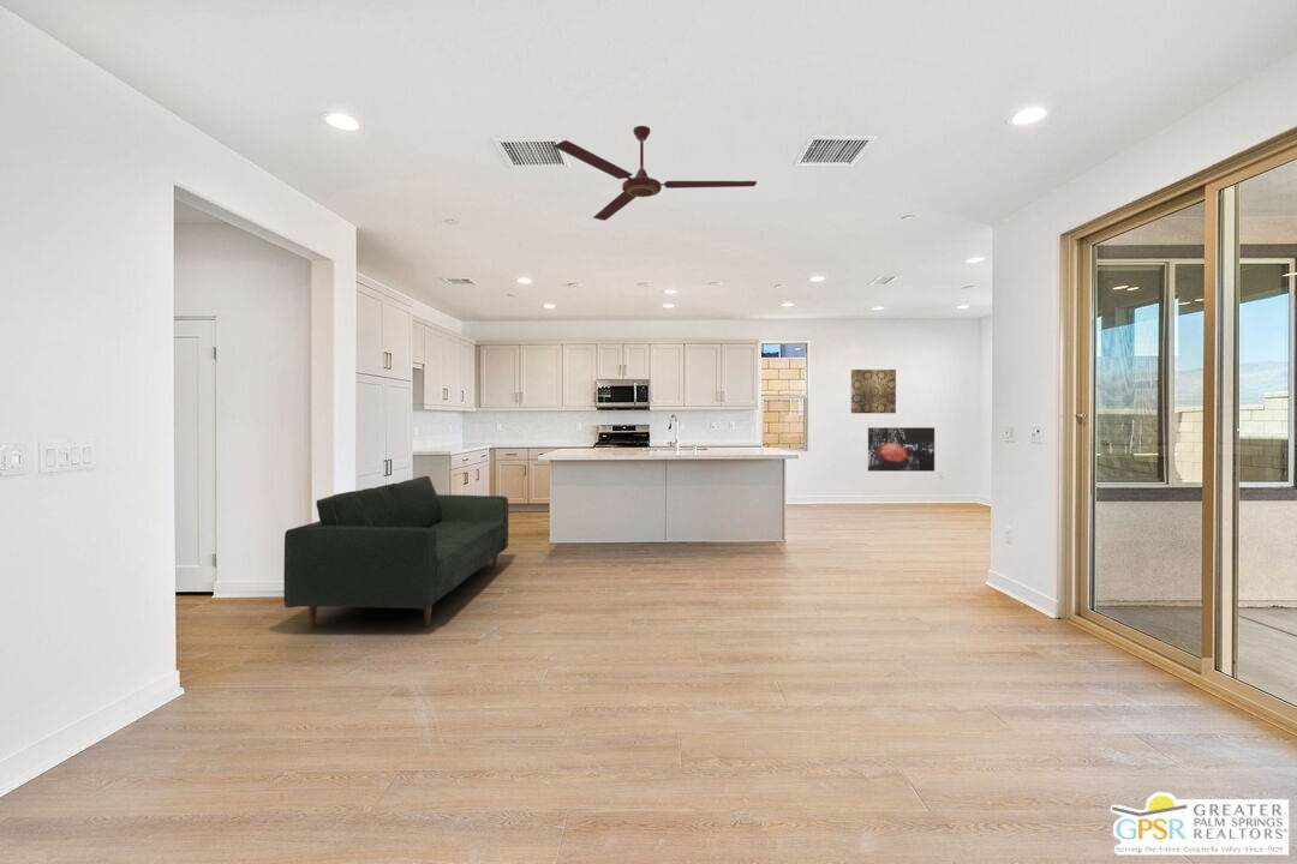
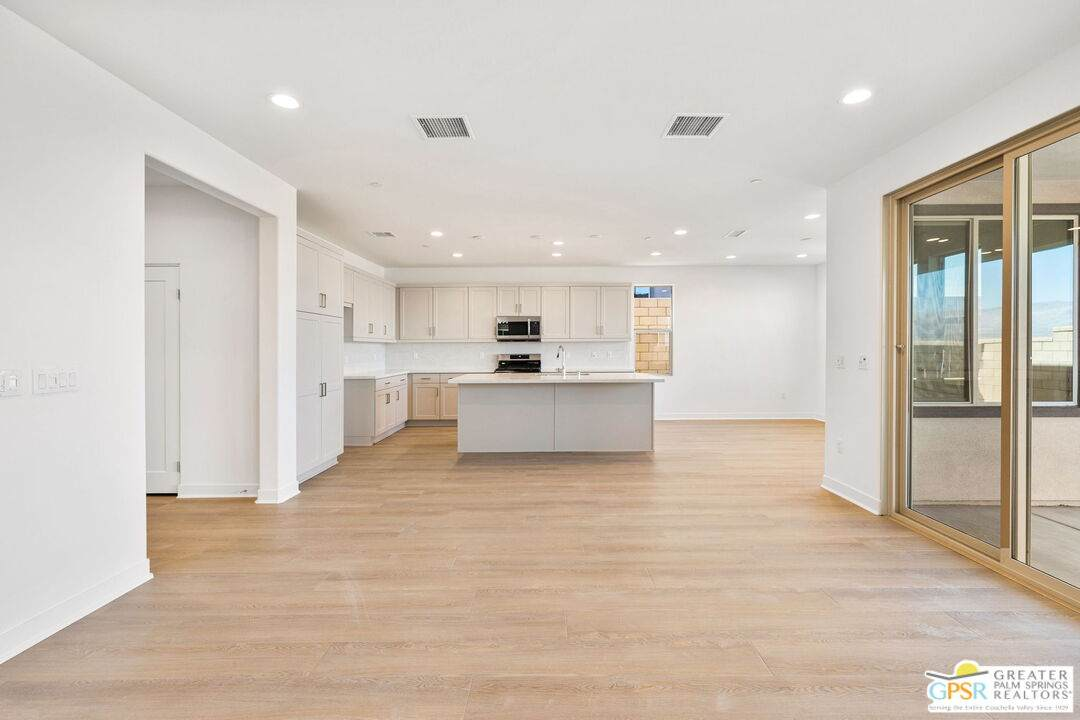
- sofa [282,475,509,628]
- ceiling fan [554,125,758,222]
- wall art [850,368,897,414]
- wall art [867,426,936,473]
